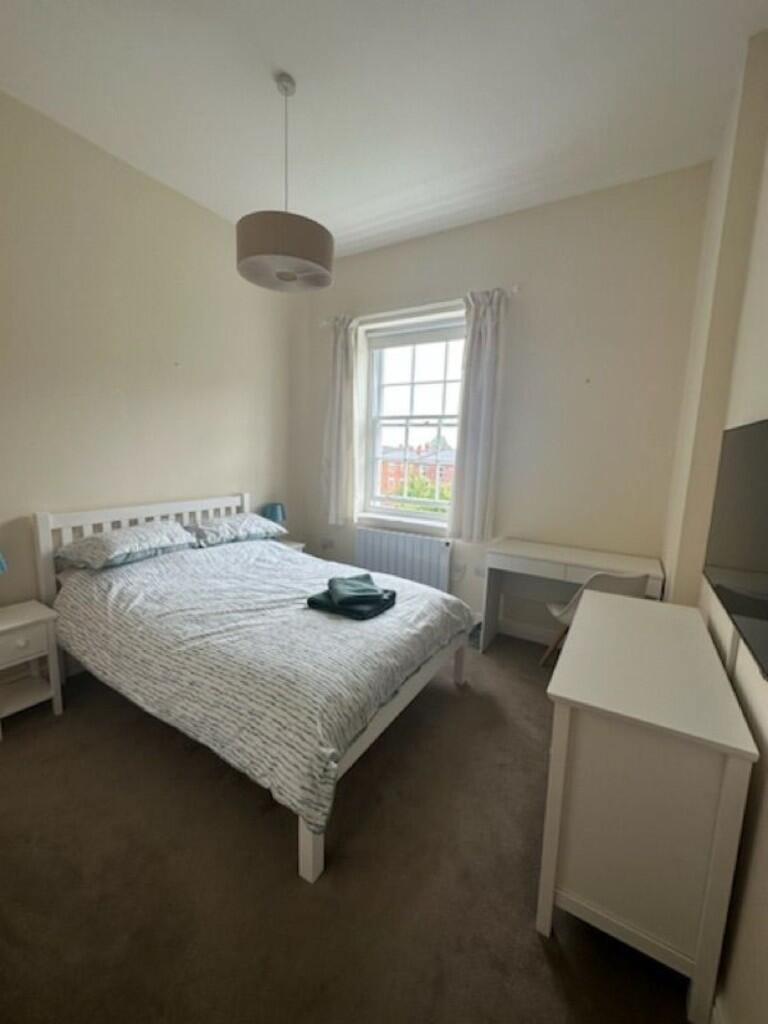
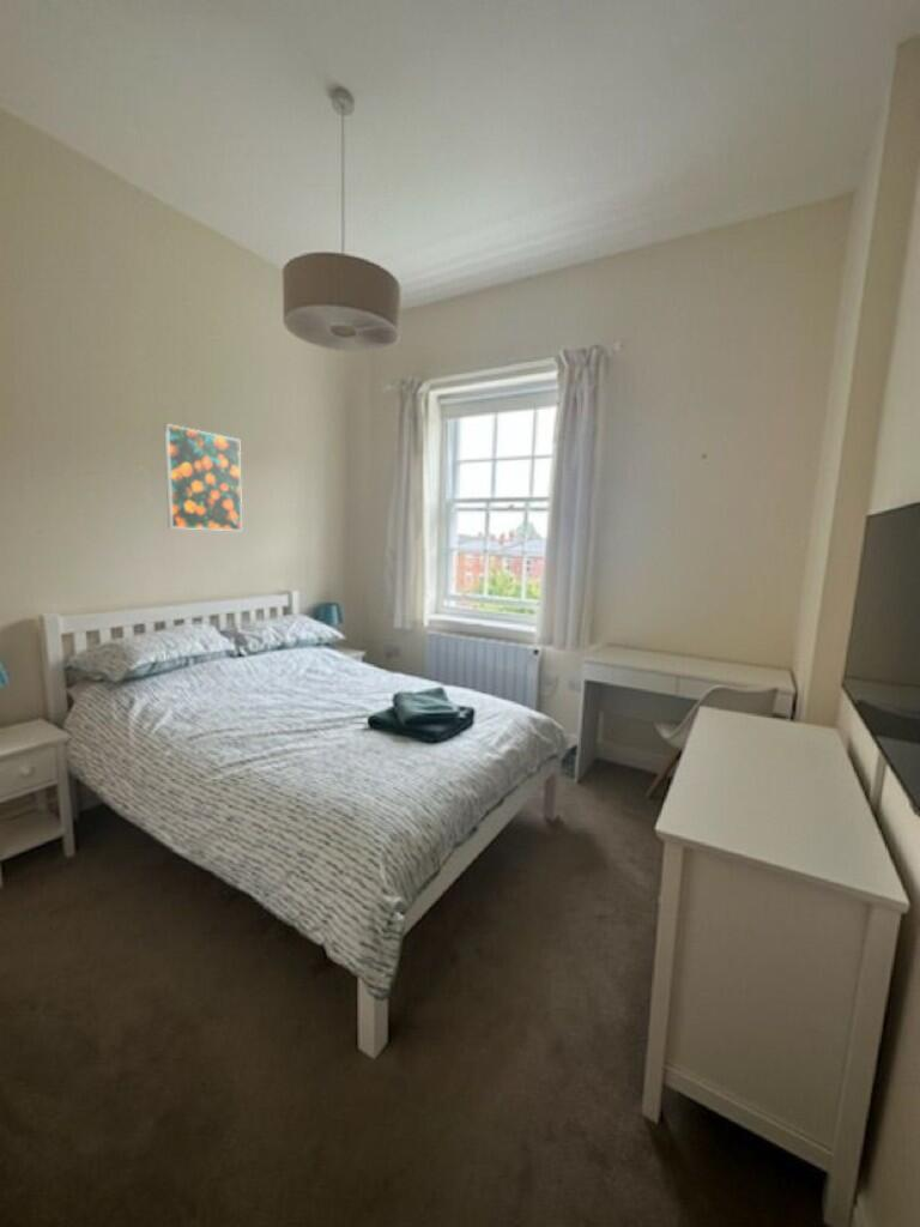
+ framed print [163,423,243,532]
